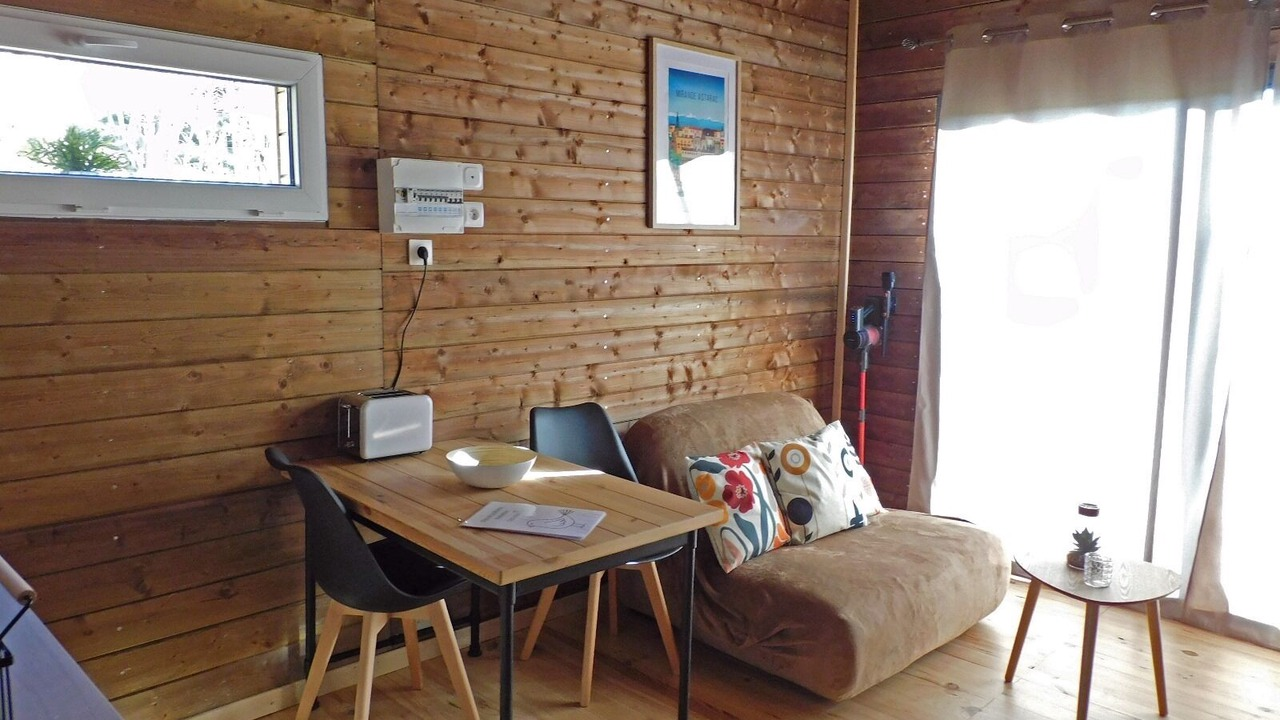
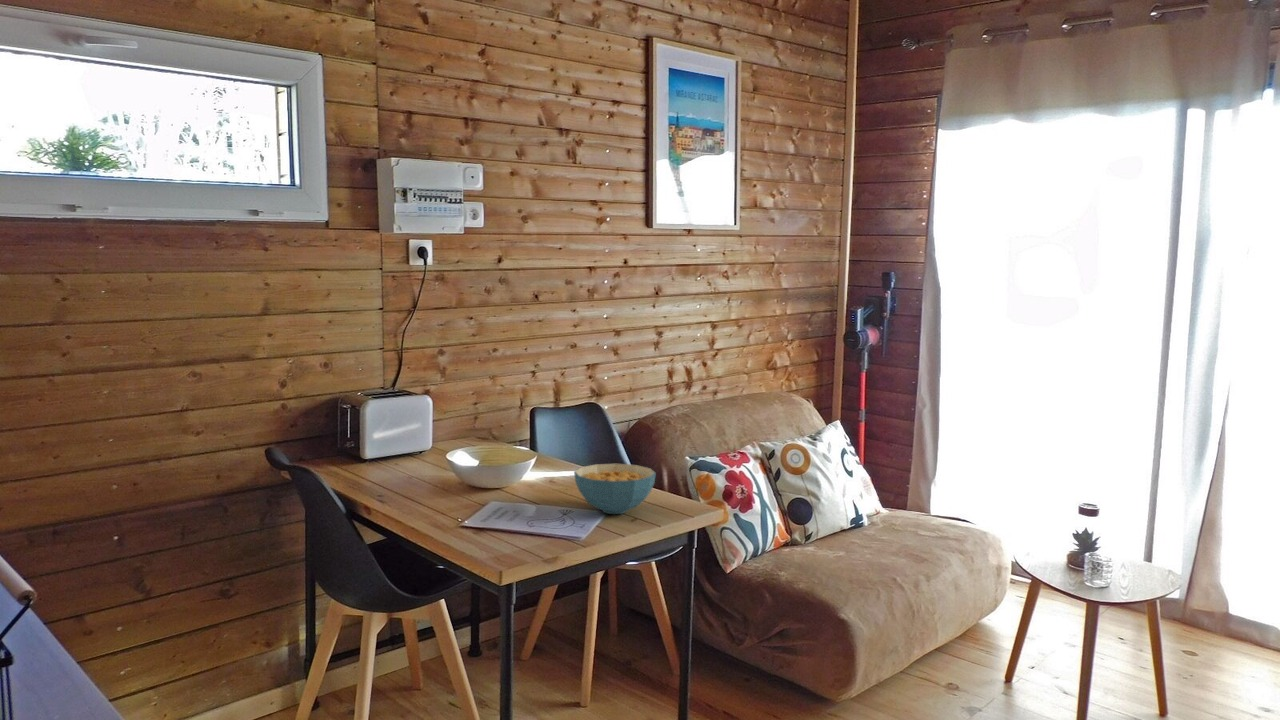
+ cereal bowl [573,463,657,515]
